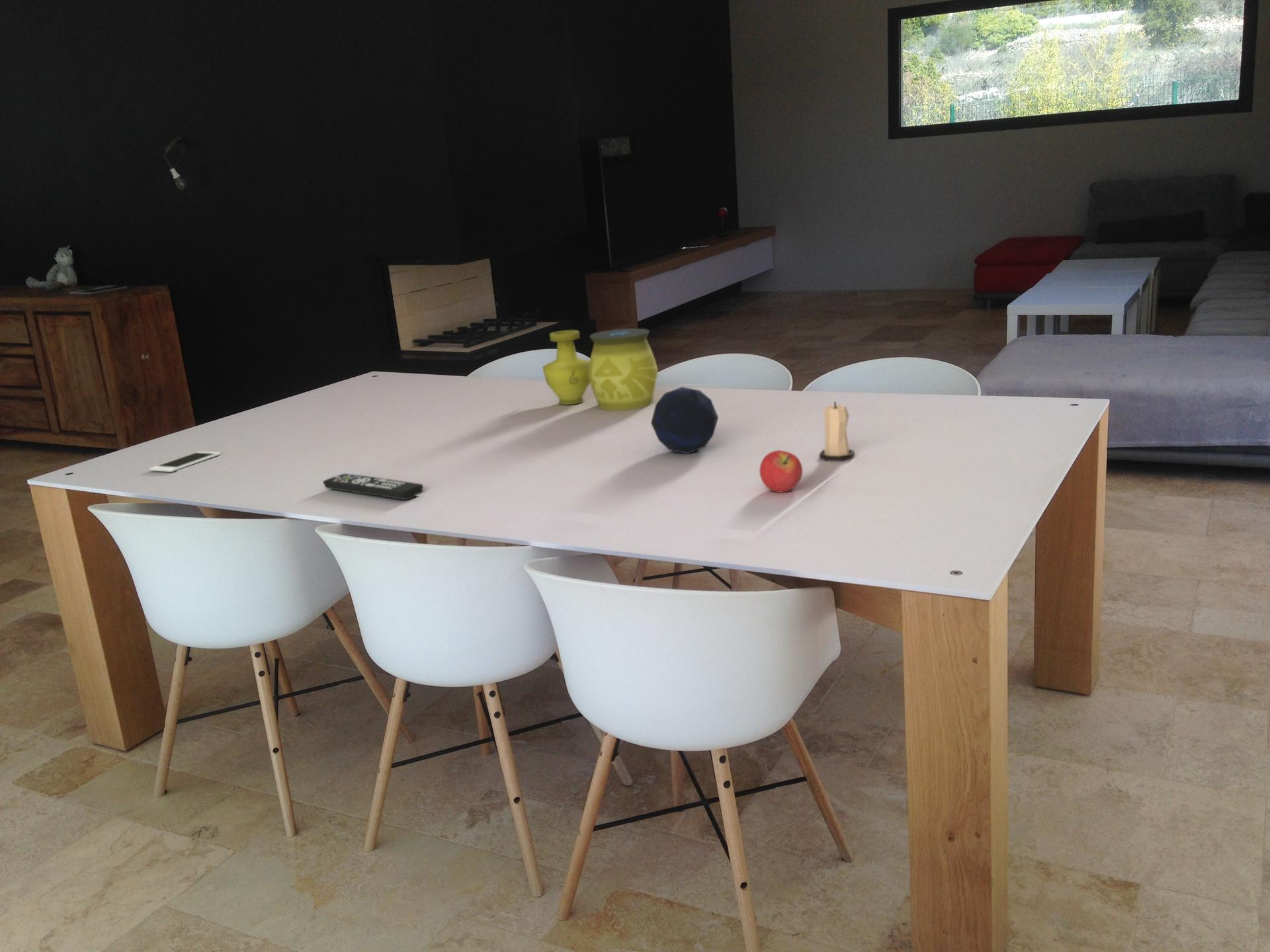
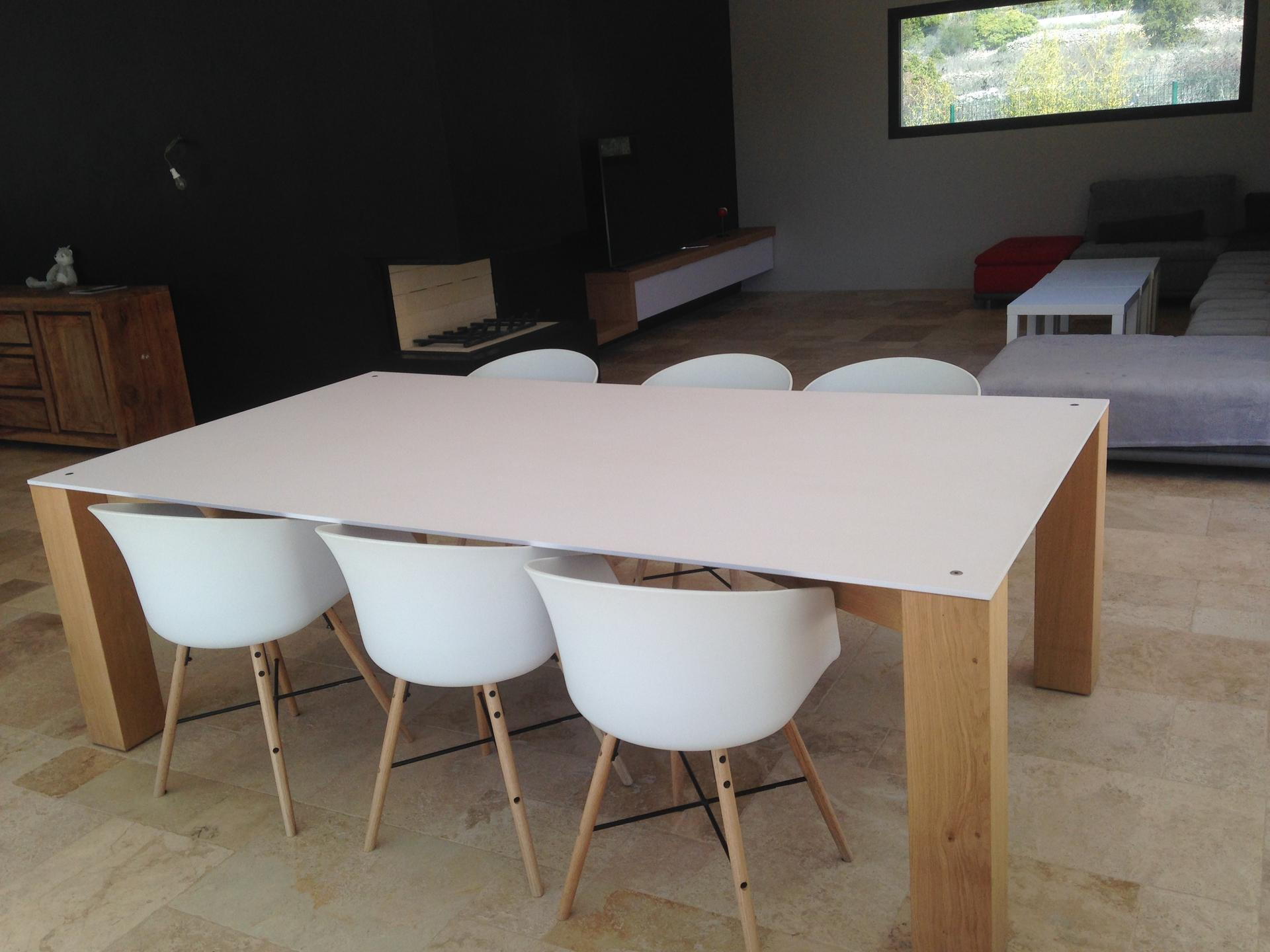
- fruit [759,450,803,493]
- cell phone [149,451,221,473]
- decorative orb [650,386,719,454]
- remote control [322,473,423,500]
- decorative vase [542,328,659,411]
- candle [819,401,855,462]
